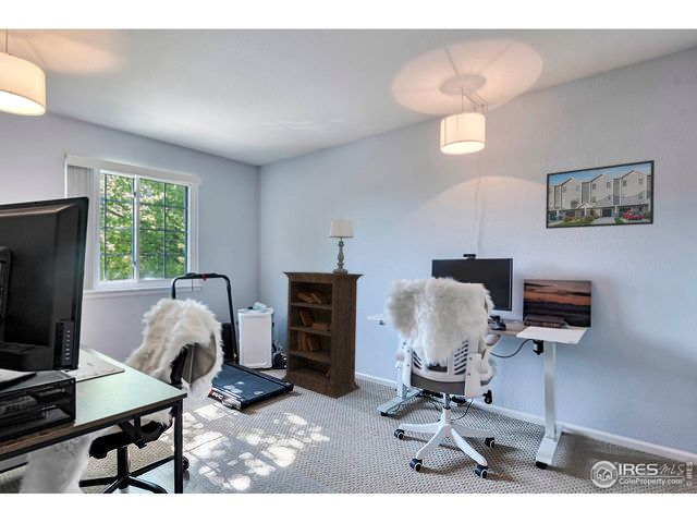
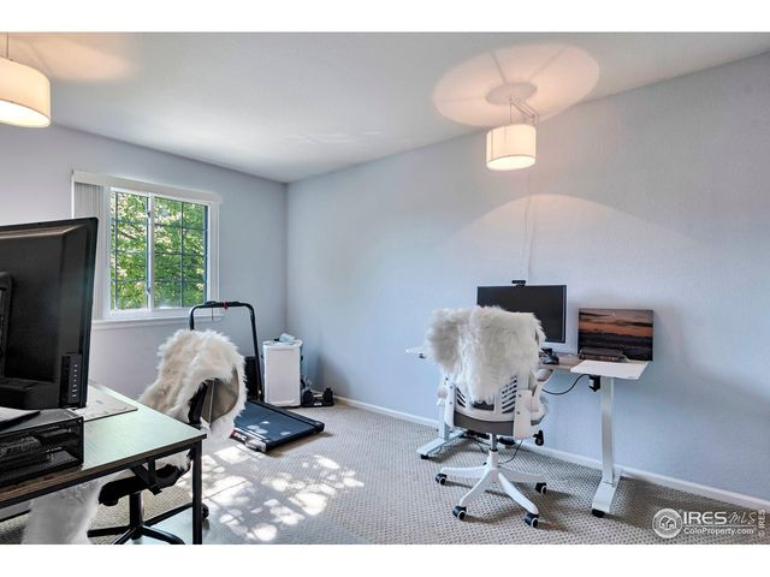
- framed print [545,159,656,230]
- bookcase [279,271,365,400]
- table lamp [328,220,355,273]
